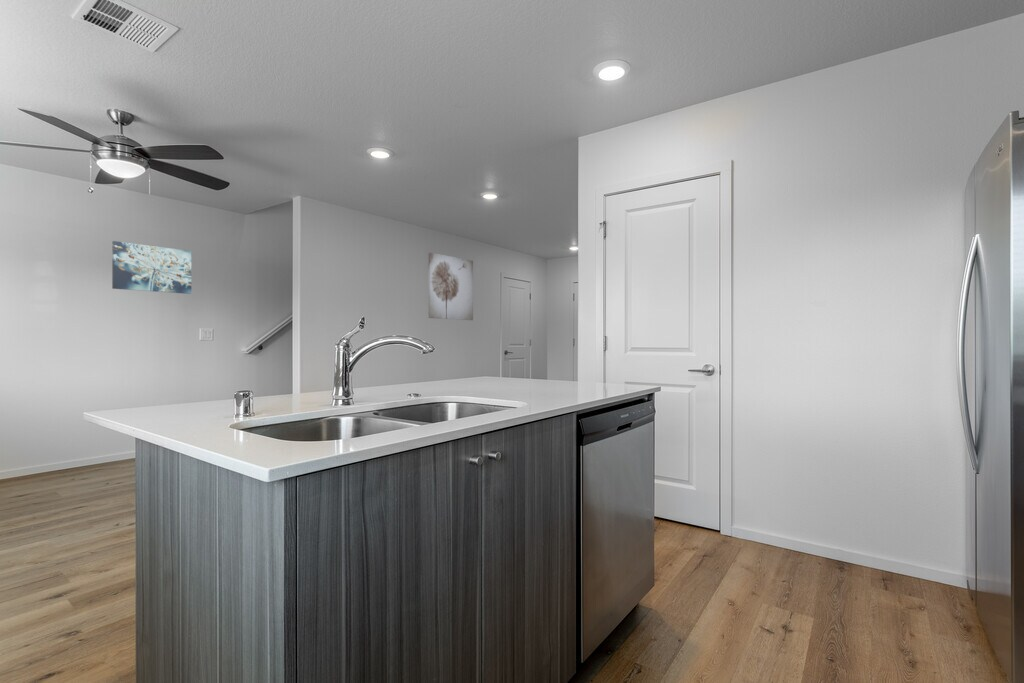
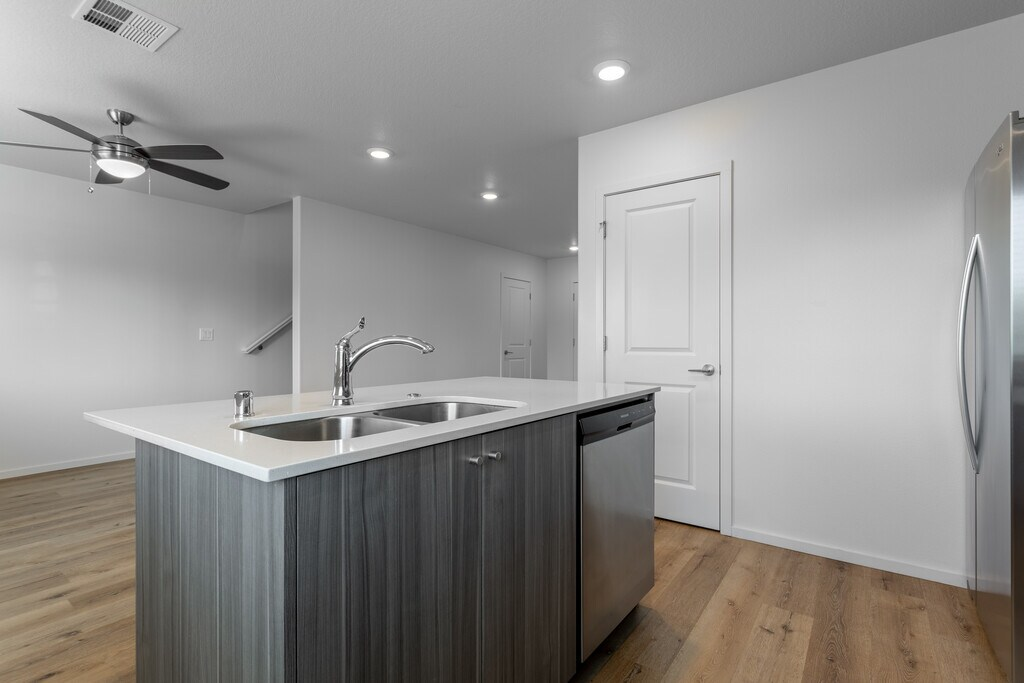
- wall art [111,240,192,295]
- wall art [428,252,474,321]
